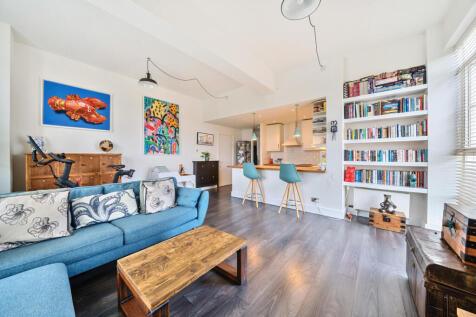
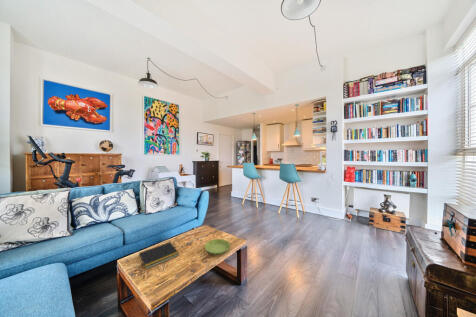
+ notepad [137,241,180,270]
+ saucer [204,238,231,256]
